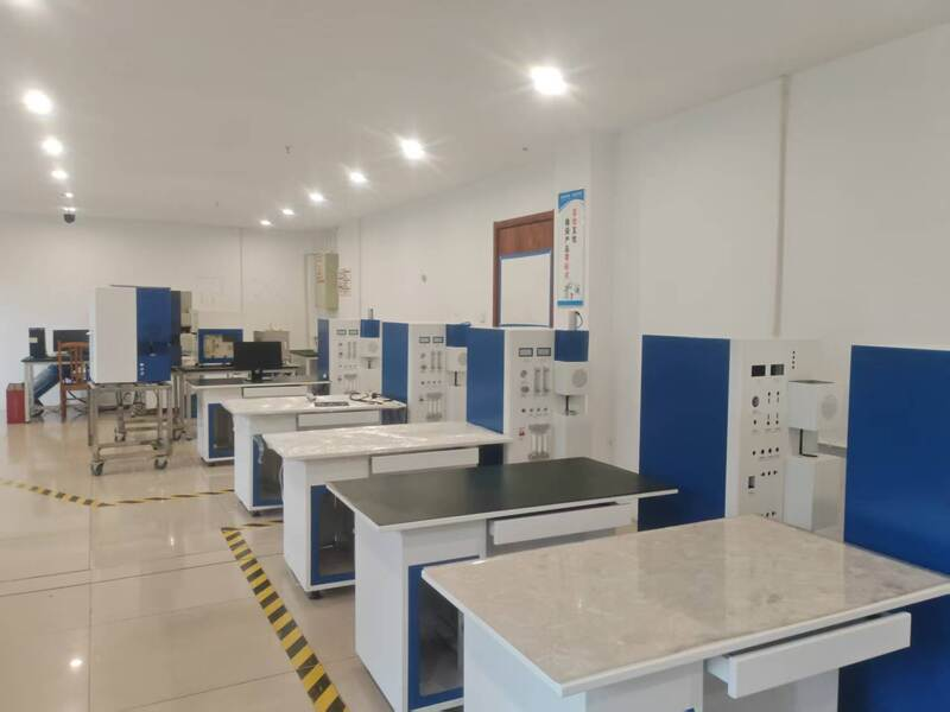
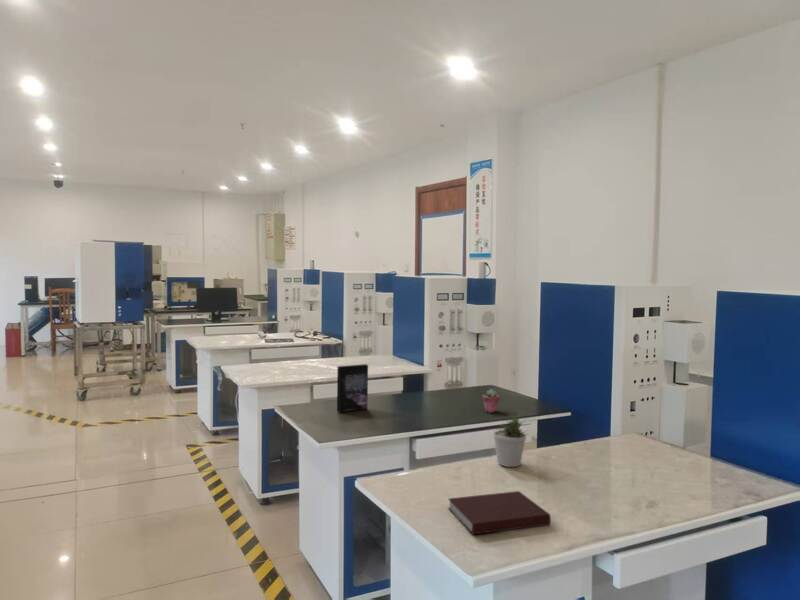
+ potted plant [492,410,528,468]
+ potted succulent [481,388,500,414]
+ notebook [447,490,552,536]
+ book [336,363,369,414]
